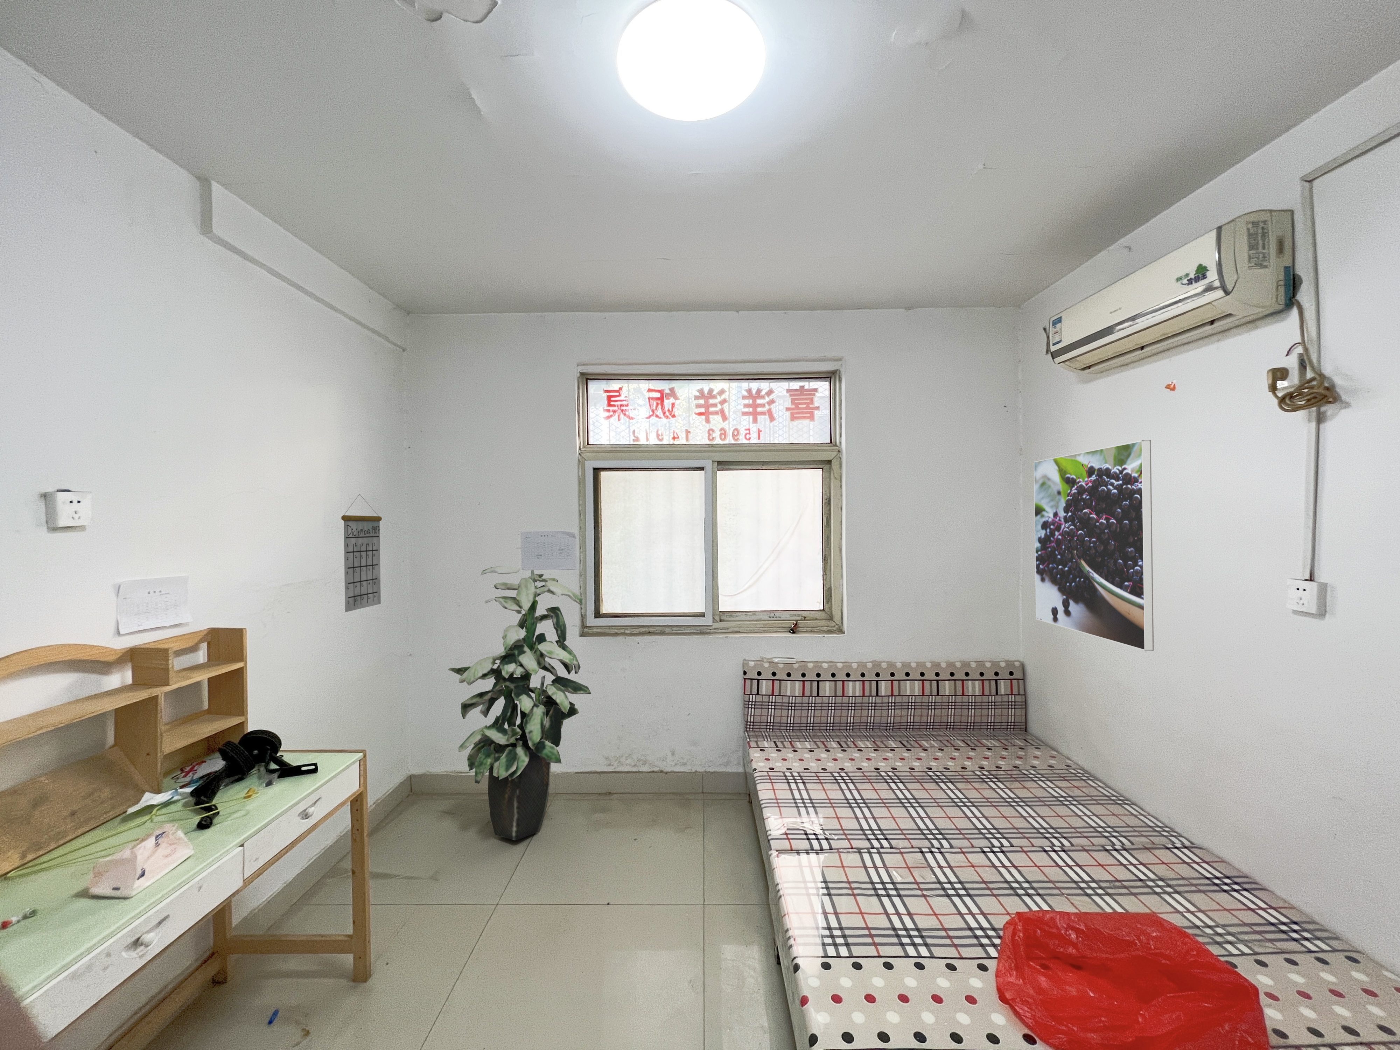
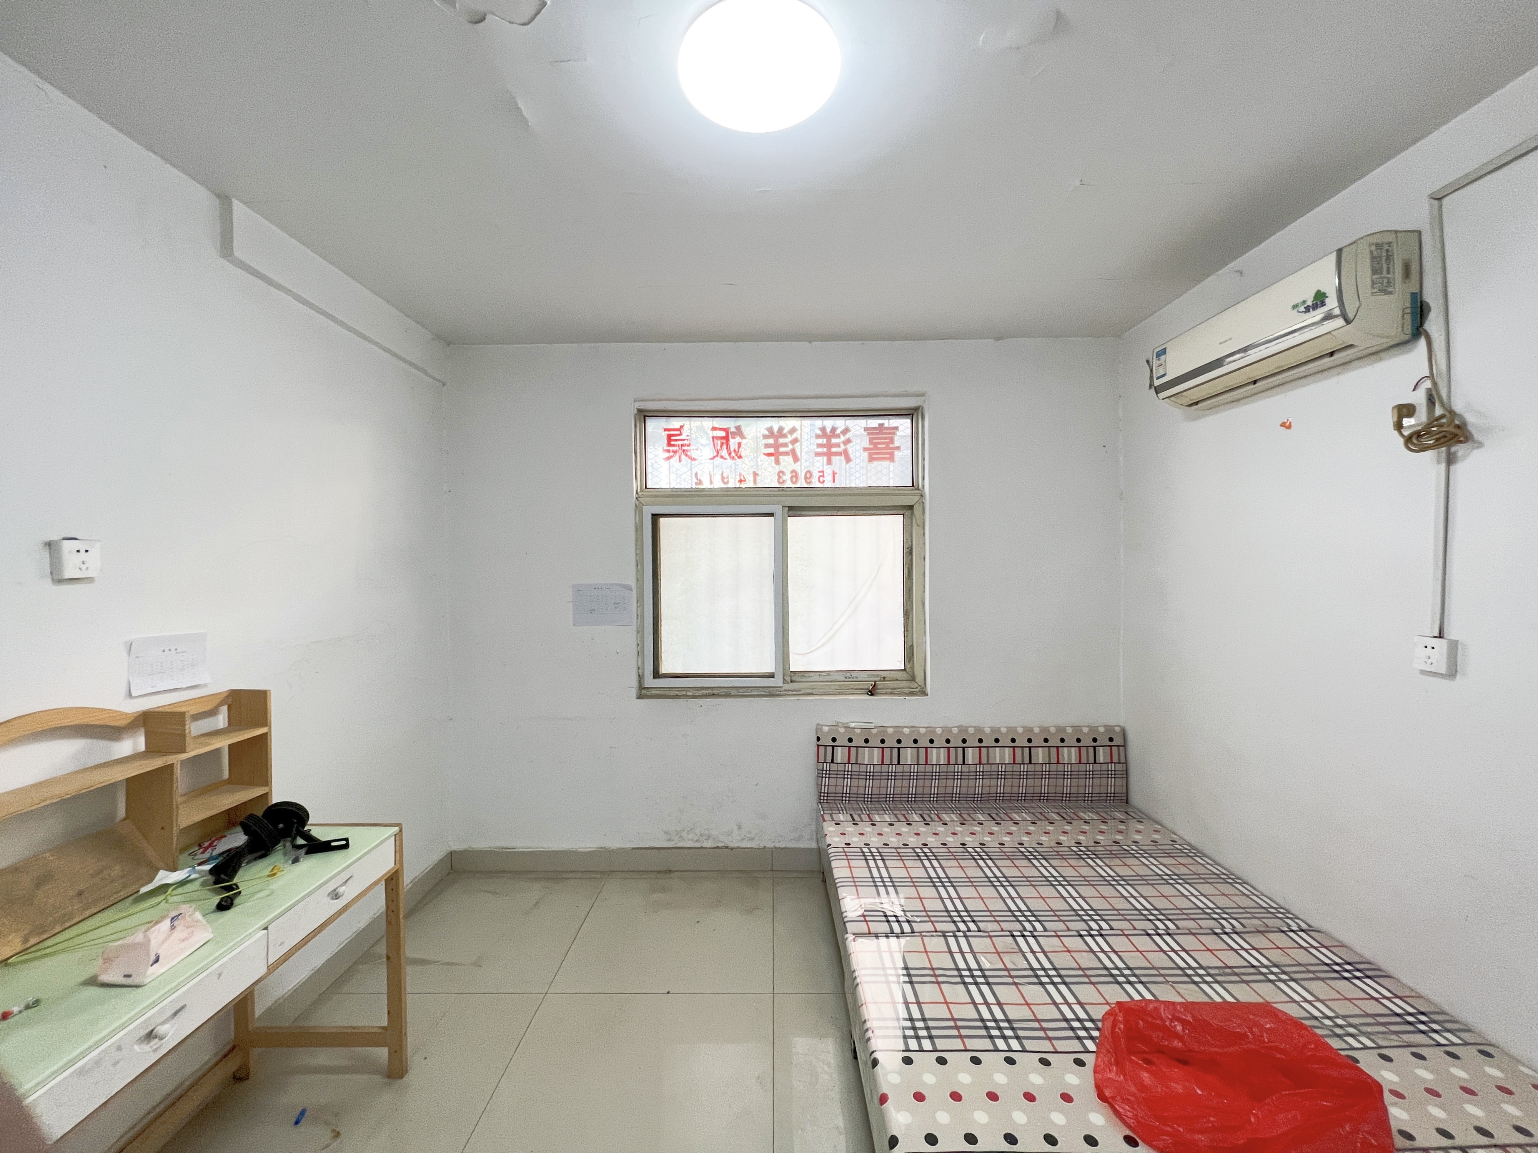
- calendar [341,493,383,612]
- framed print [1034,440,1154,652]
- indoor plant [448,566,592,840]
